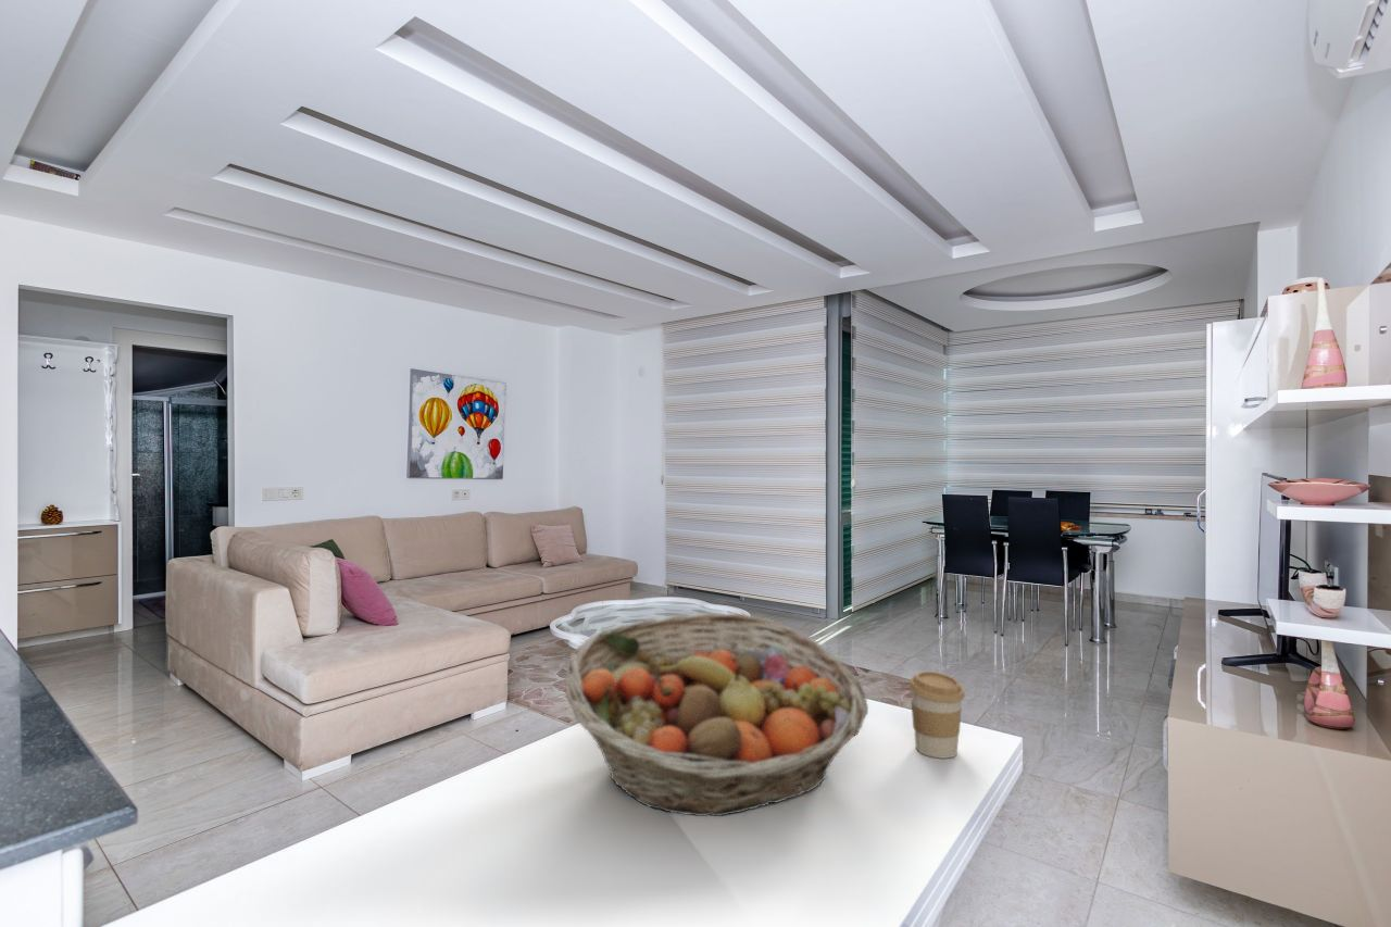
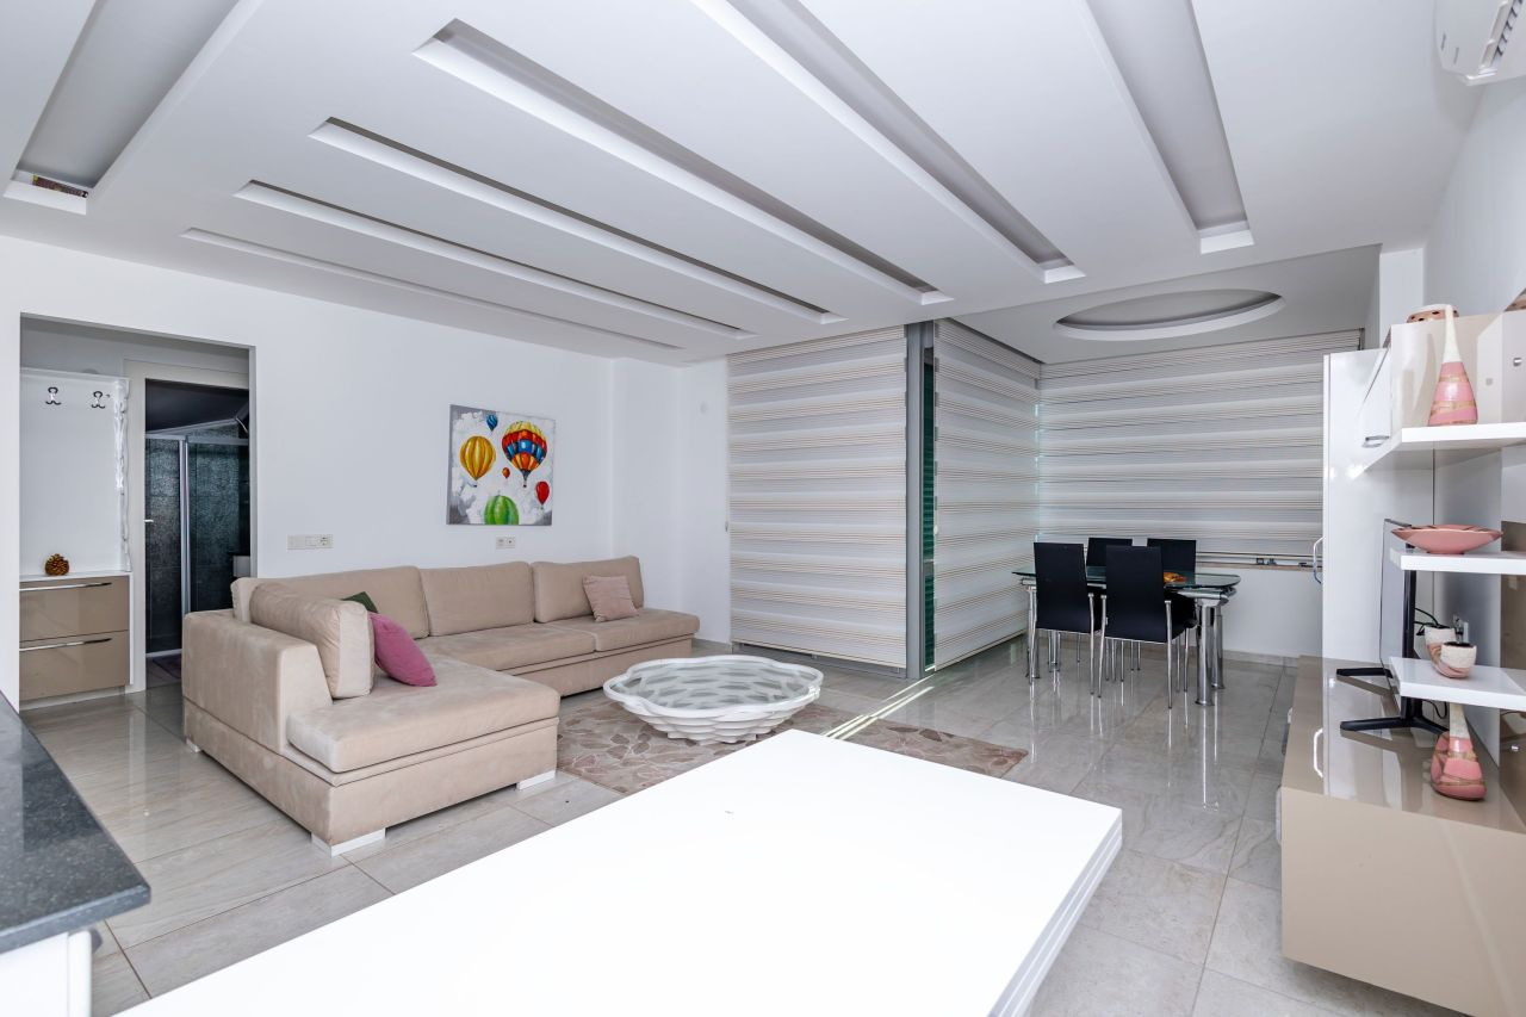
- fruit basket [564,612,869,817]
- coffee cup [908,671,966,760]
